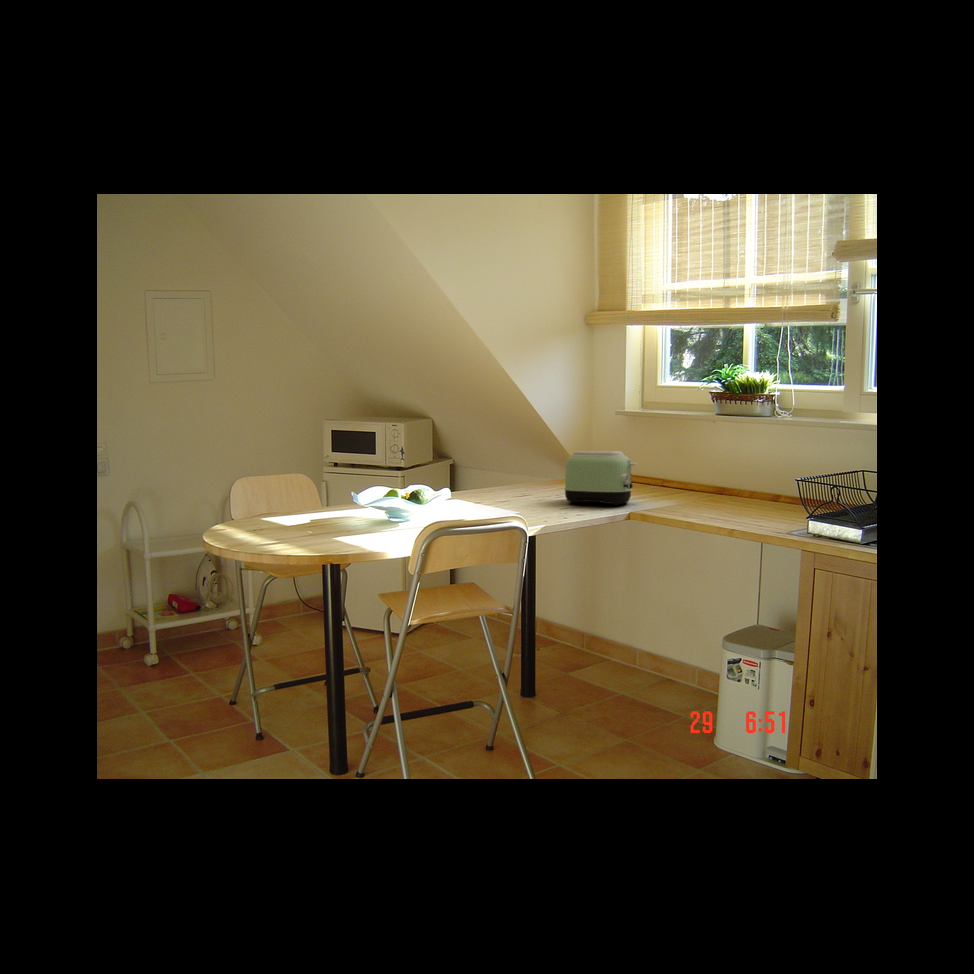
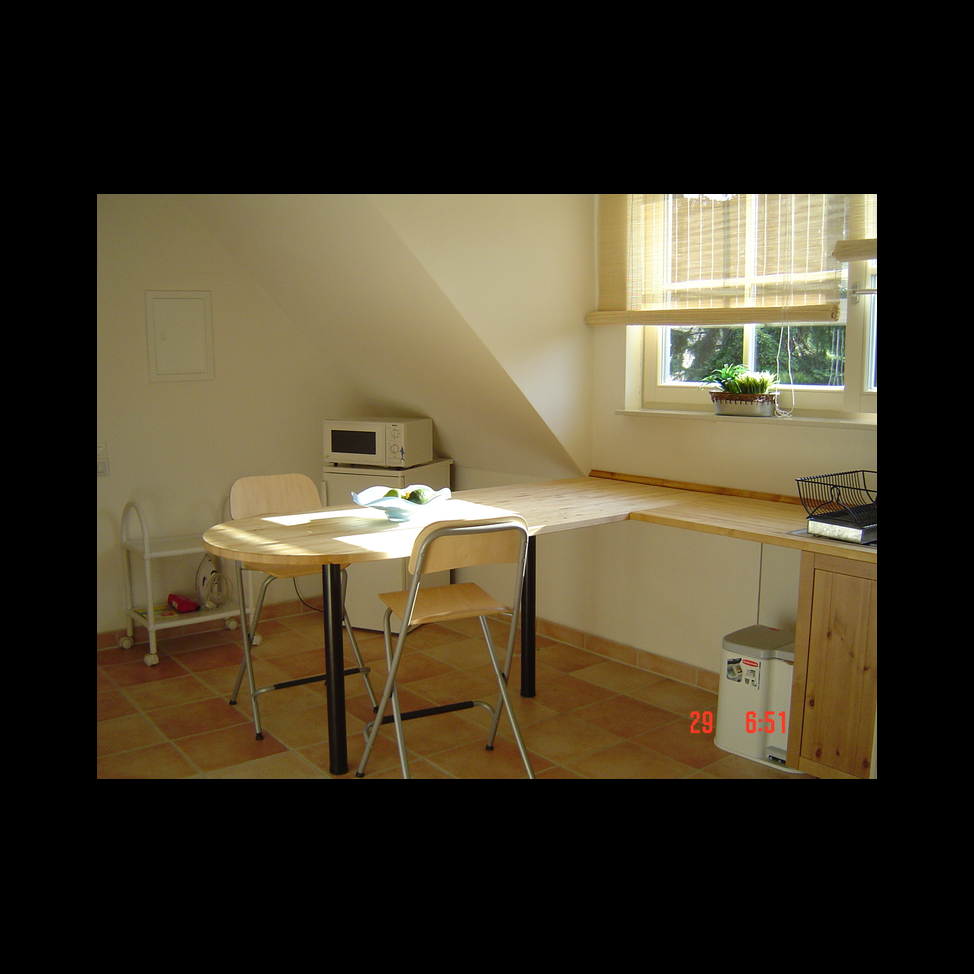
- toaster [563,450,638,506]
